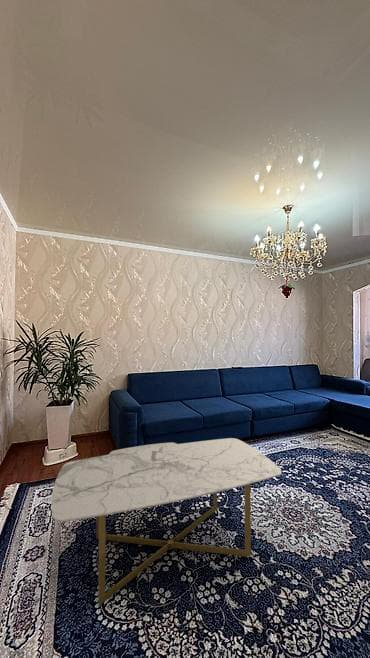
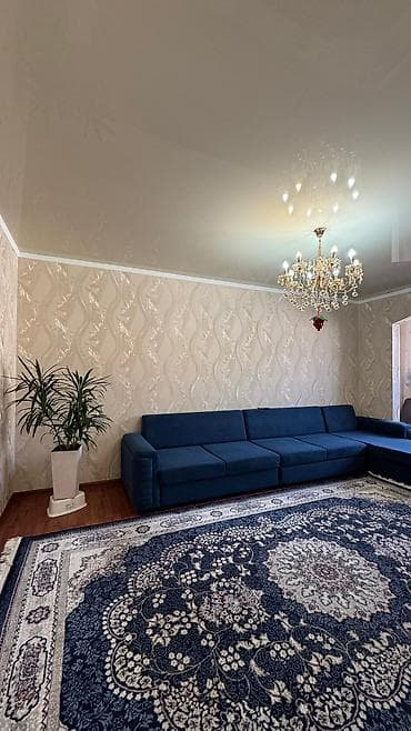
- coffee table [51,437,282,607]
